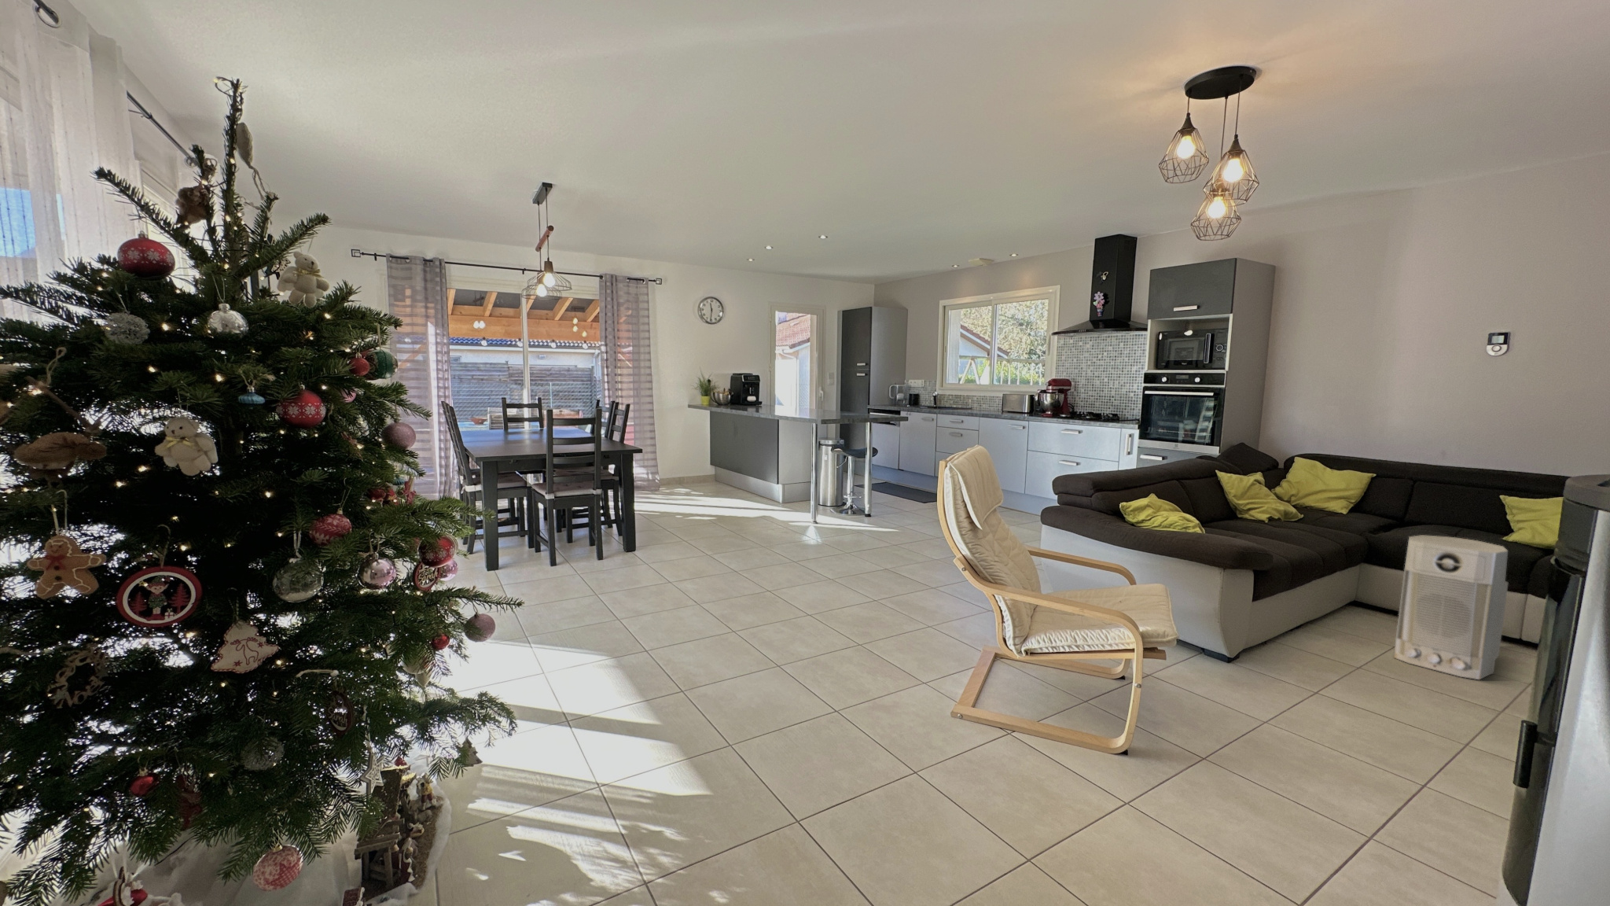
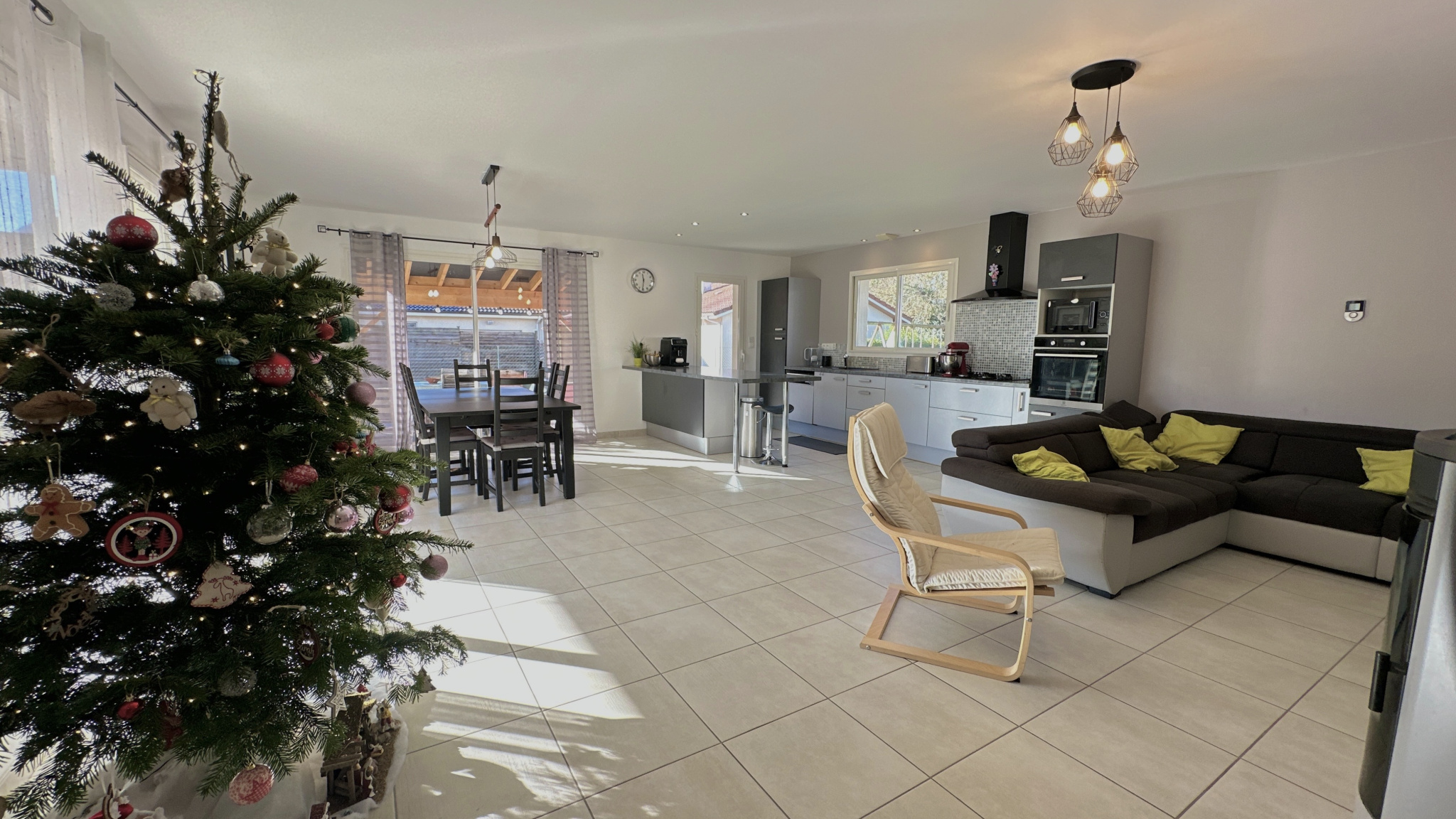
- air purifier [1393,534,1508,680]
